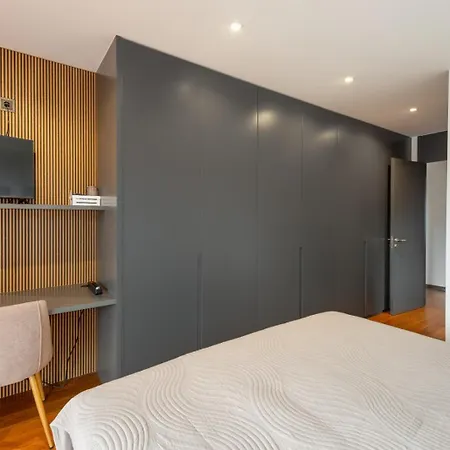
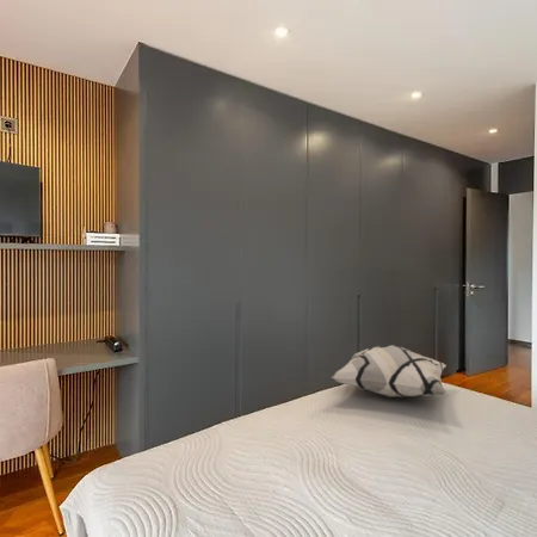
+ decorative pillow [329,344,448,397]
